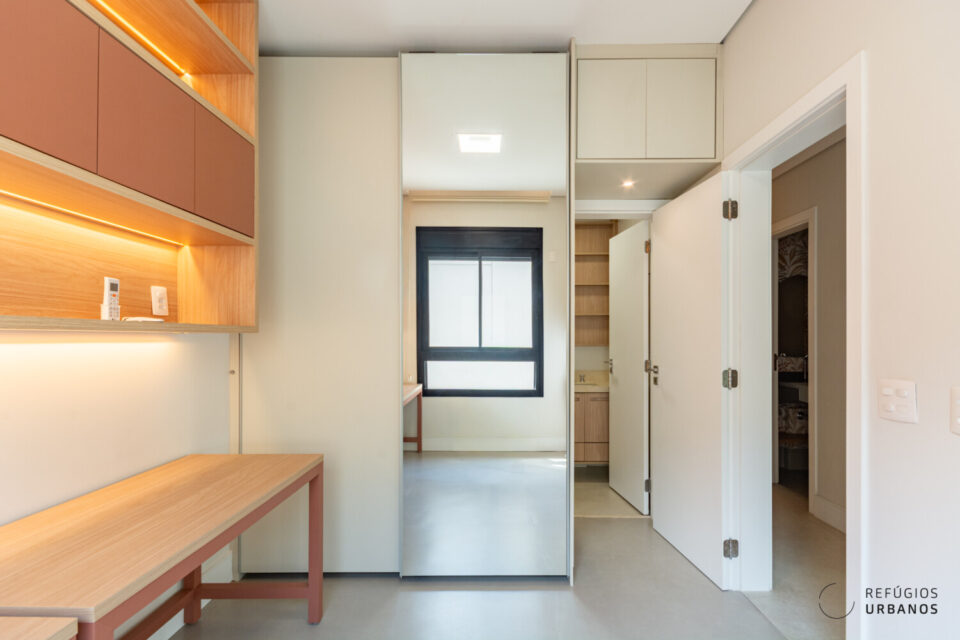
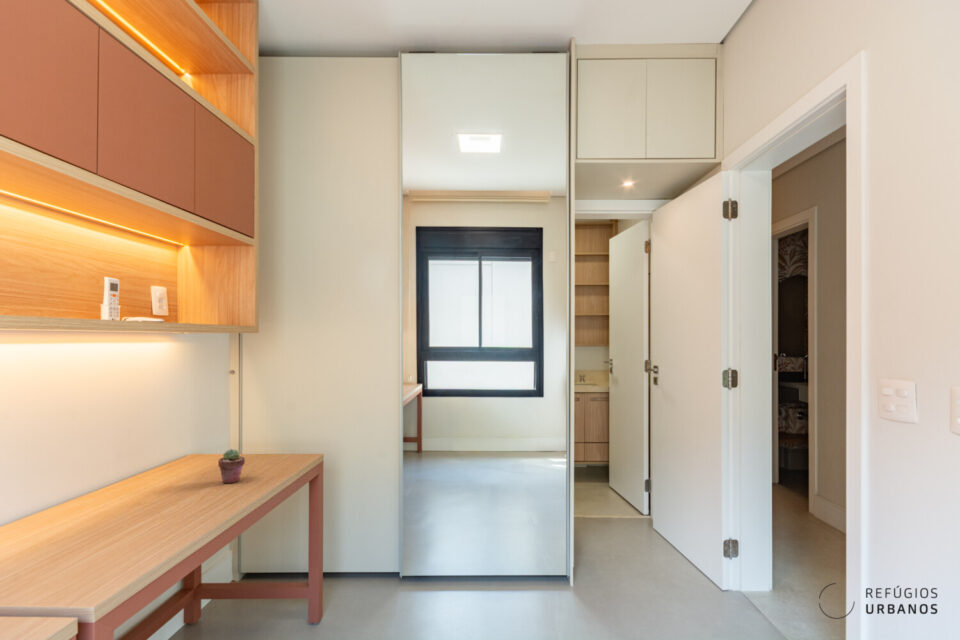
+ potted succulent [217,448,246,484]
